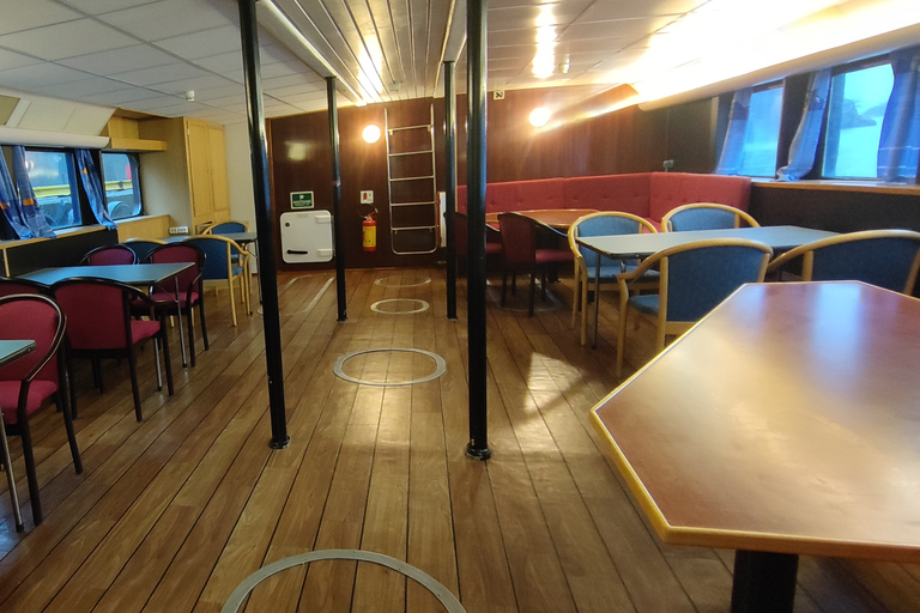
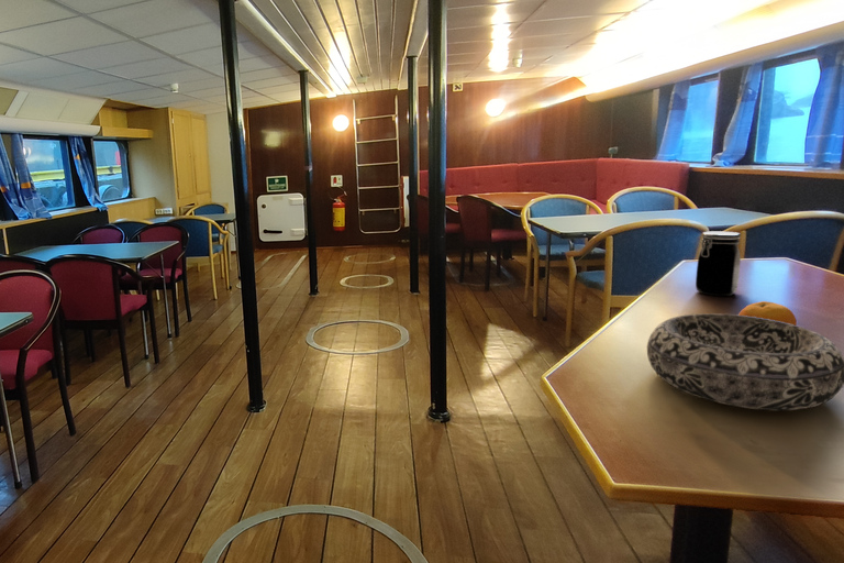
+ jar [695,231,742,297]
+ fruit [737,300,798,325]
+ decorative bowl [646,312,844,411]
